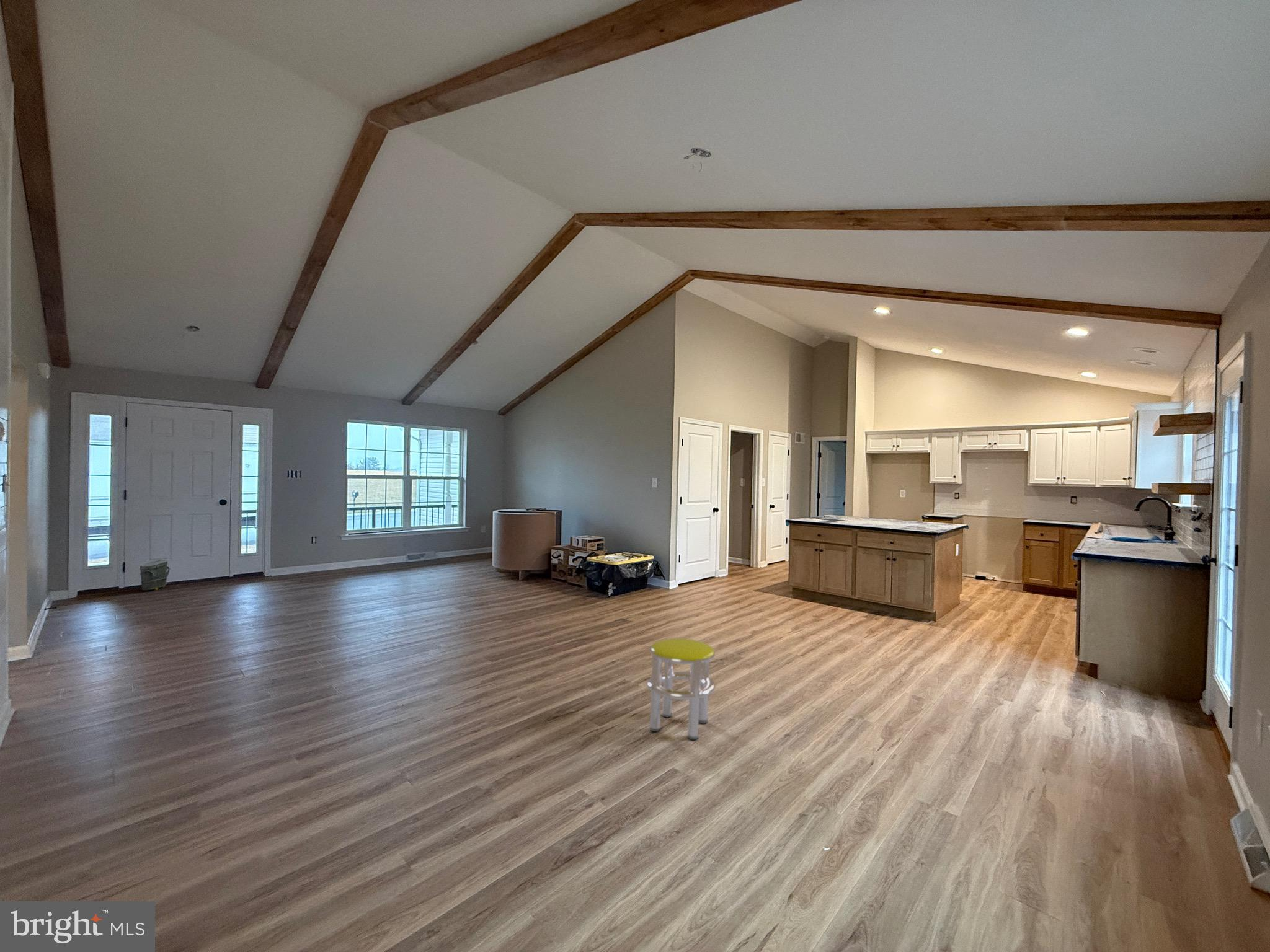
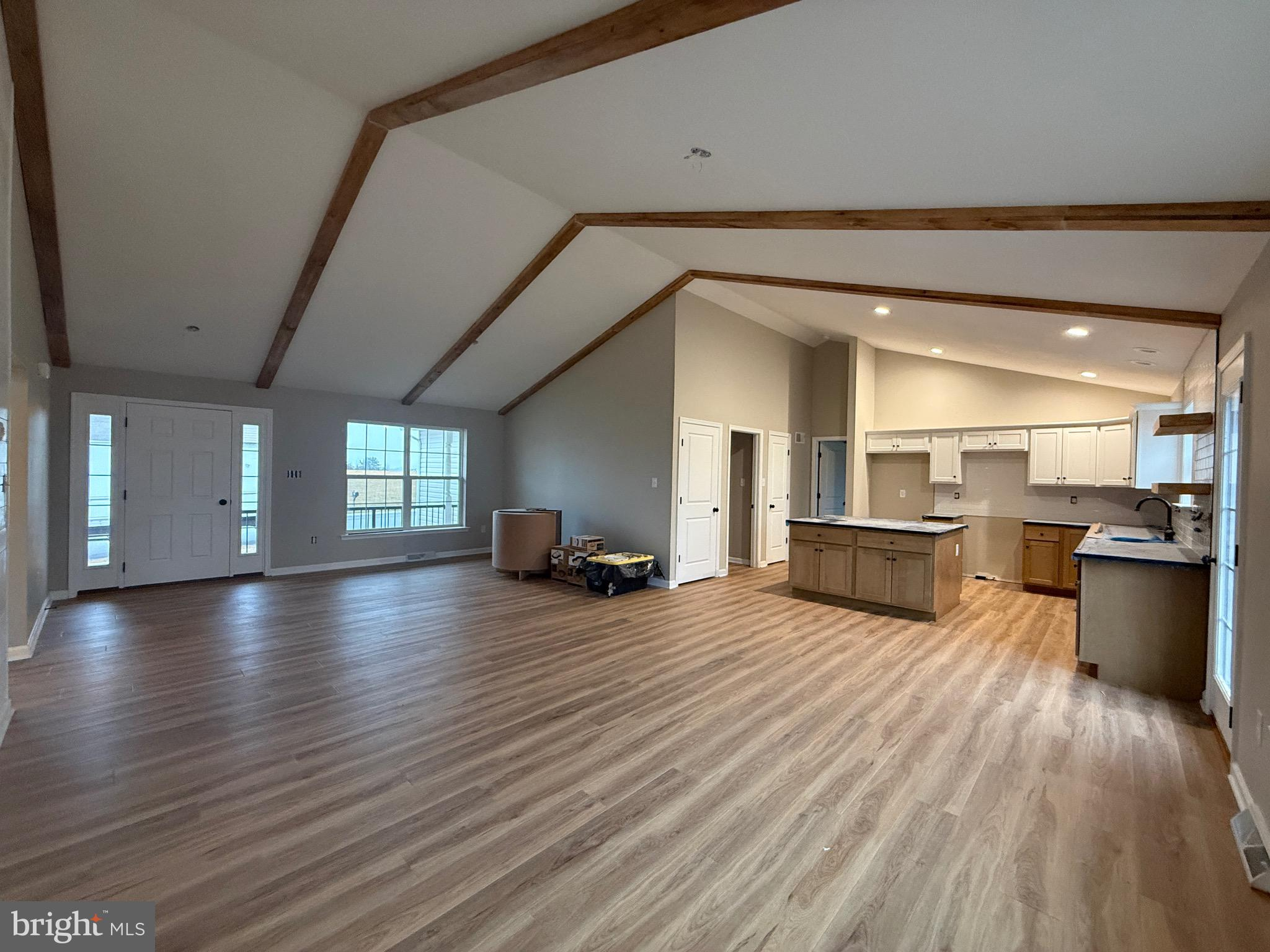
- bag [139,559,171,591]
- stool [646,638,716,741]
